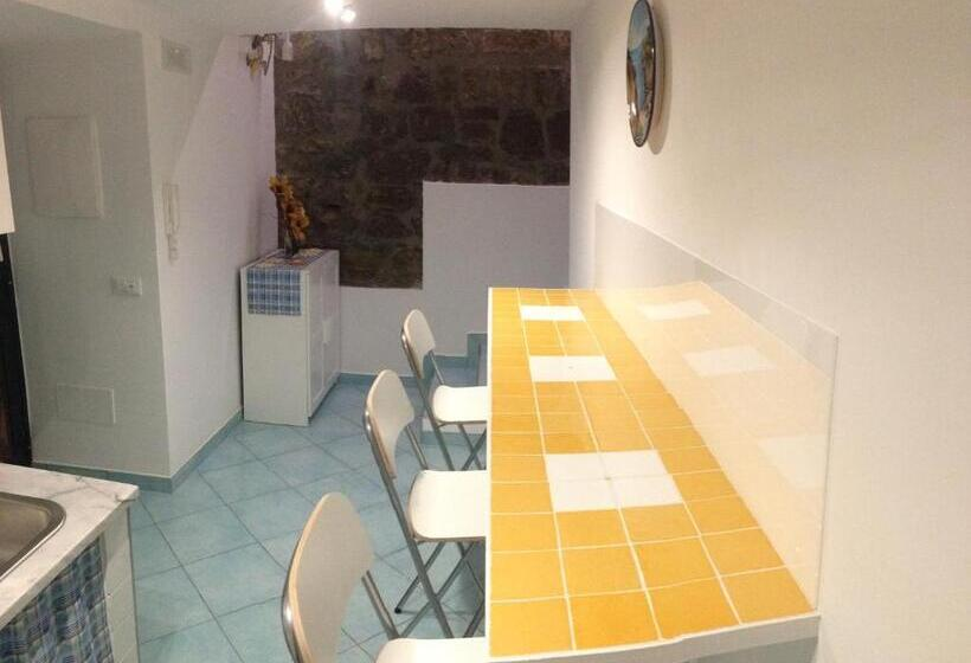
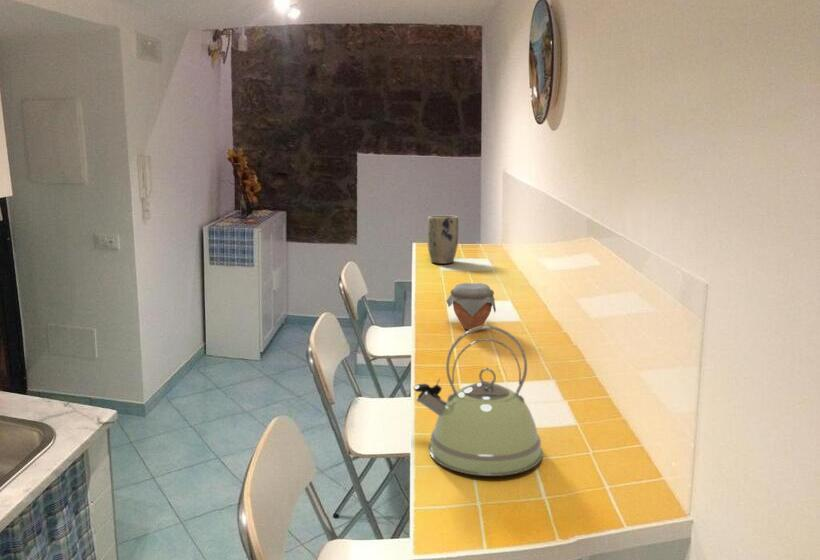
+ plant pot [426,214,459,265]
+ kettle [413,325,544,477]
+ jar [445,282,497,331]
